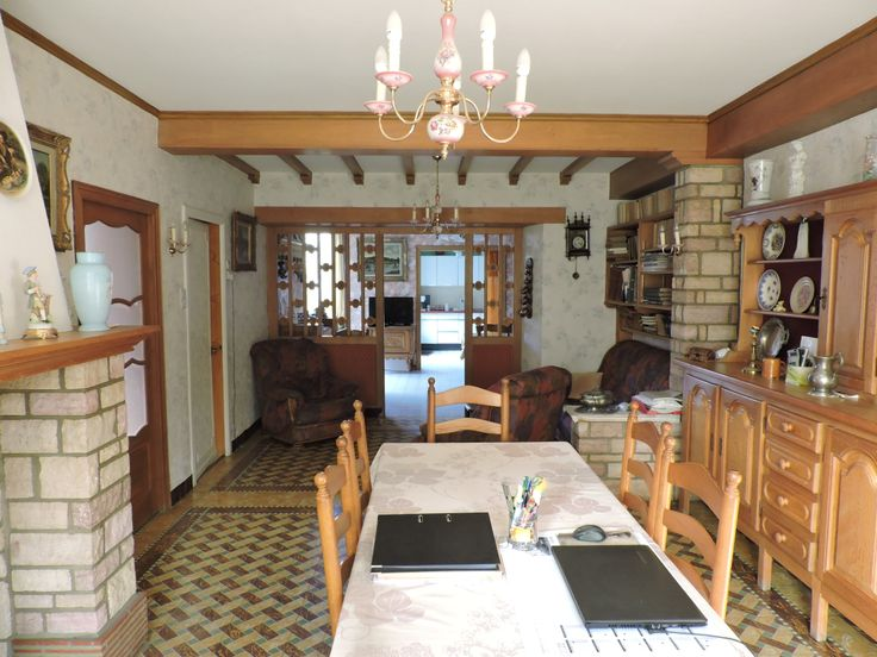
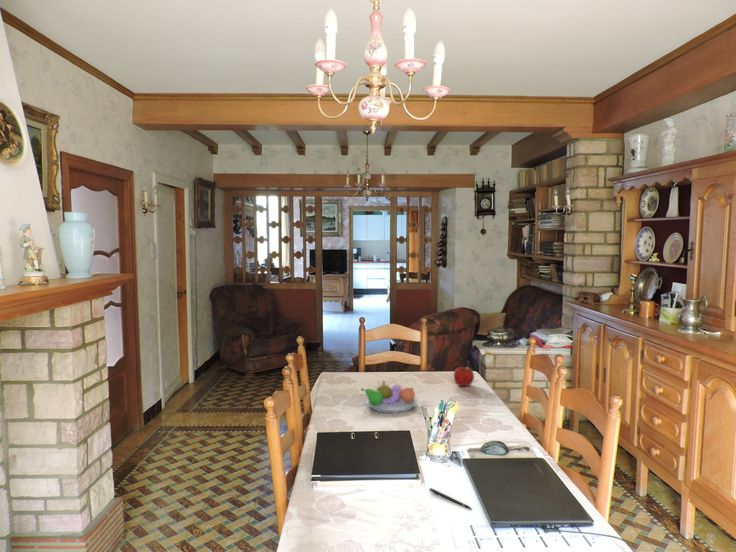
+ apple [453,365,475,387]
+ fruit bowl [360,380,418,414]
+ pen [429,487,472,510]
